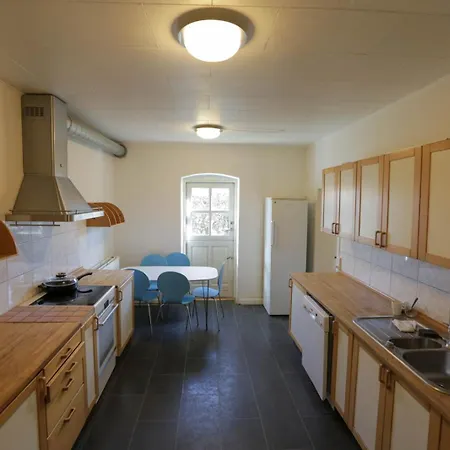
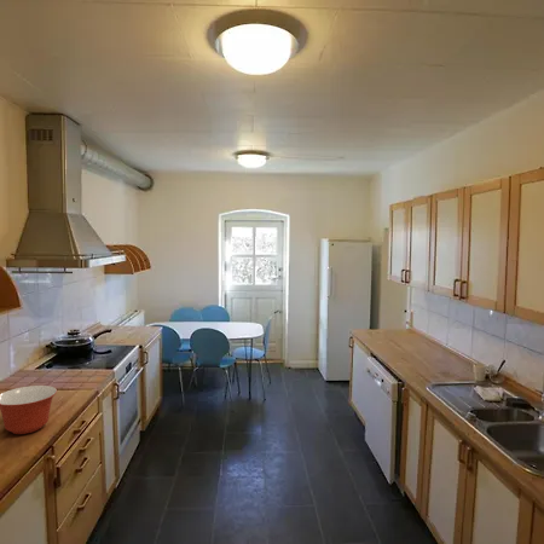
+ mixing bowl [0,384,58,435]
